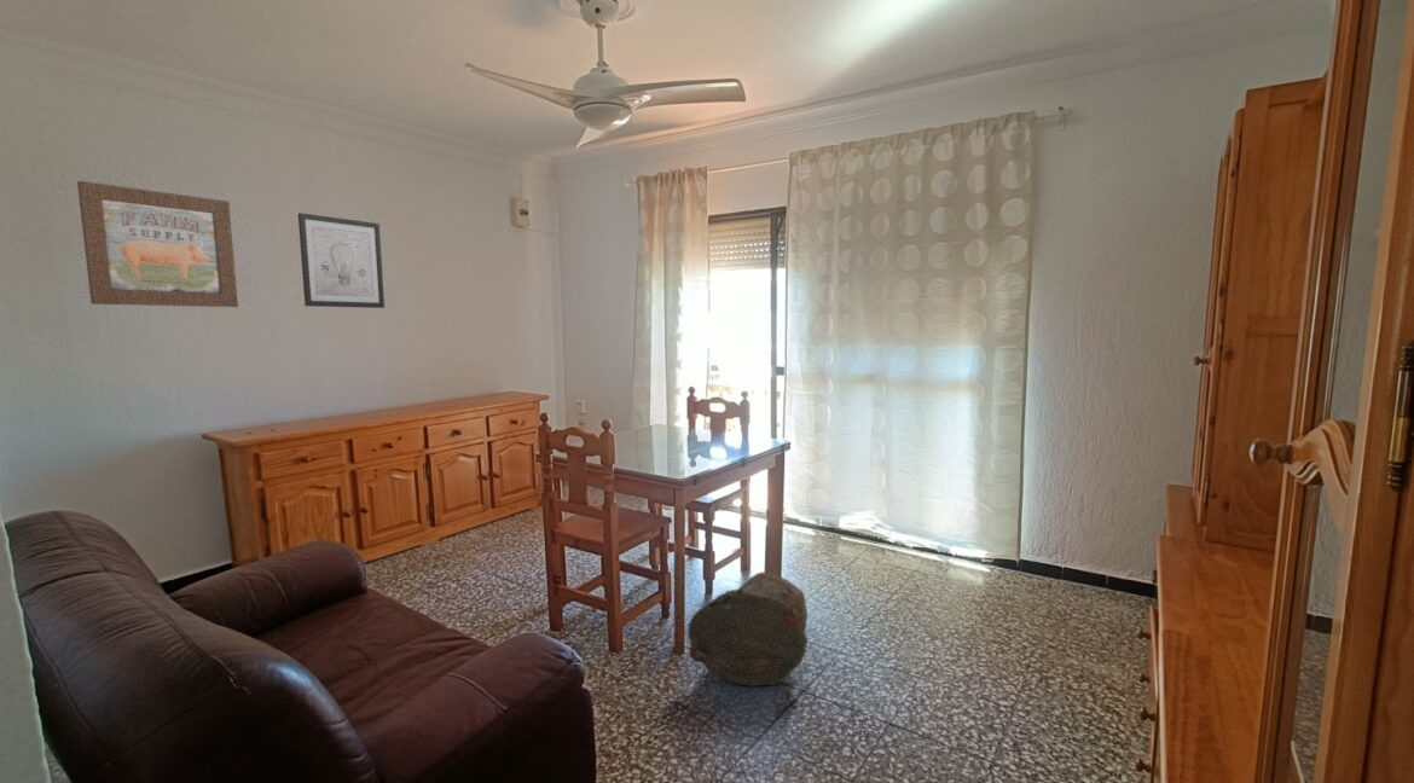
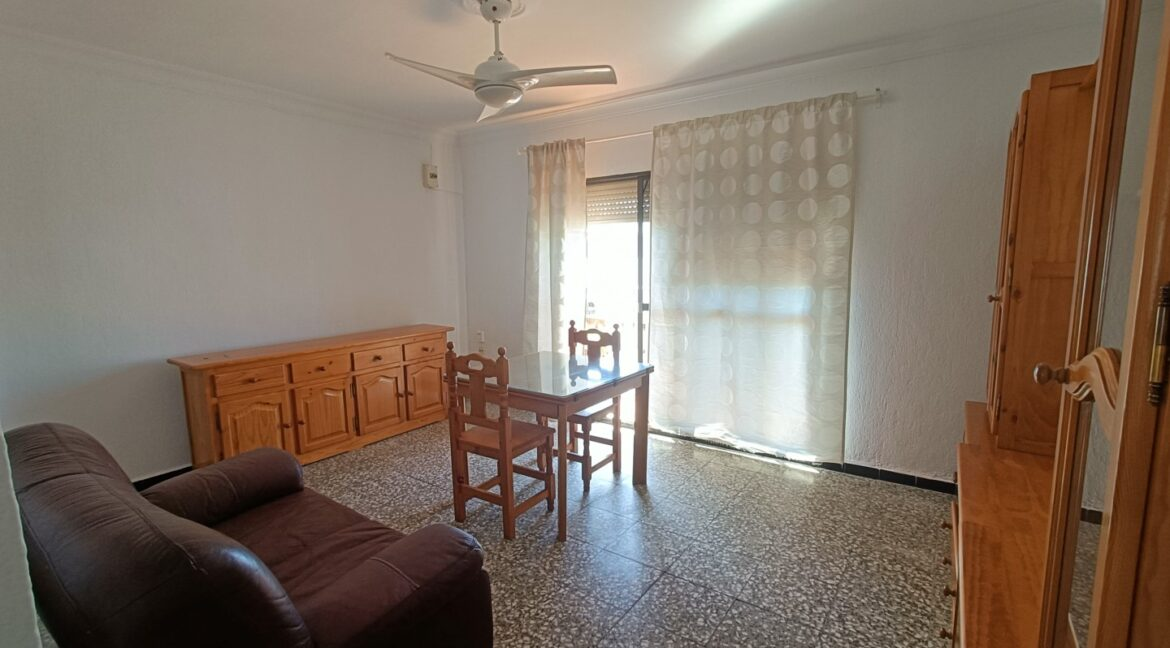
- wall art [297,213,386,309]
- wall art [76,180,239,308]
- bag [688,570,809,688]
